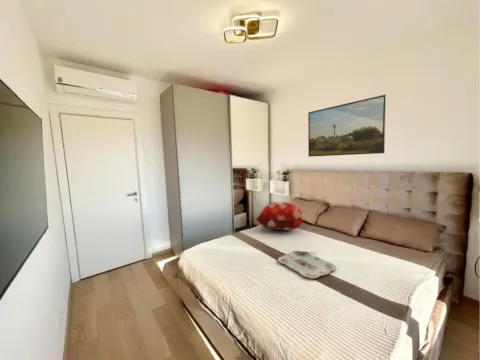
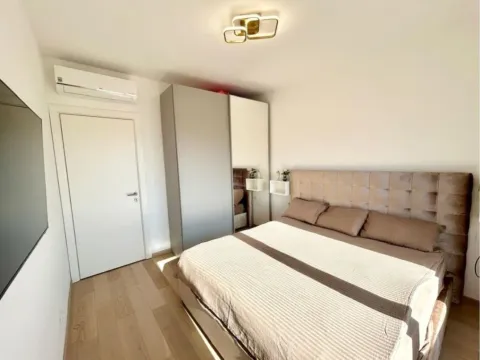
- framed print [307,94,387,158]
- serving tray [277,250,337,279]
- decorative pillow [255,201,306,231]
